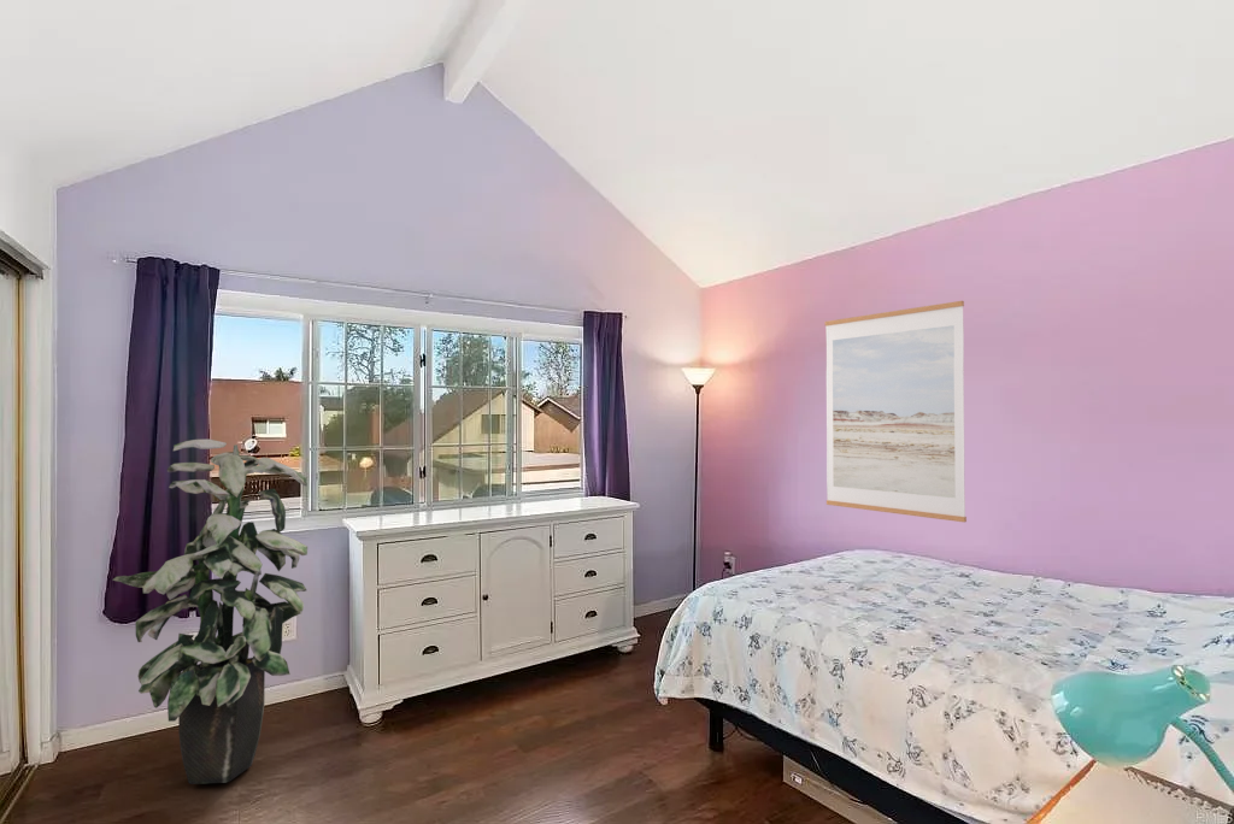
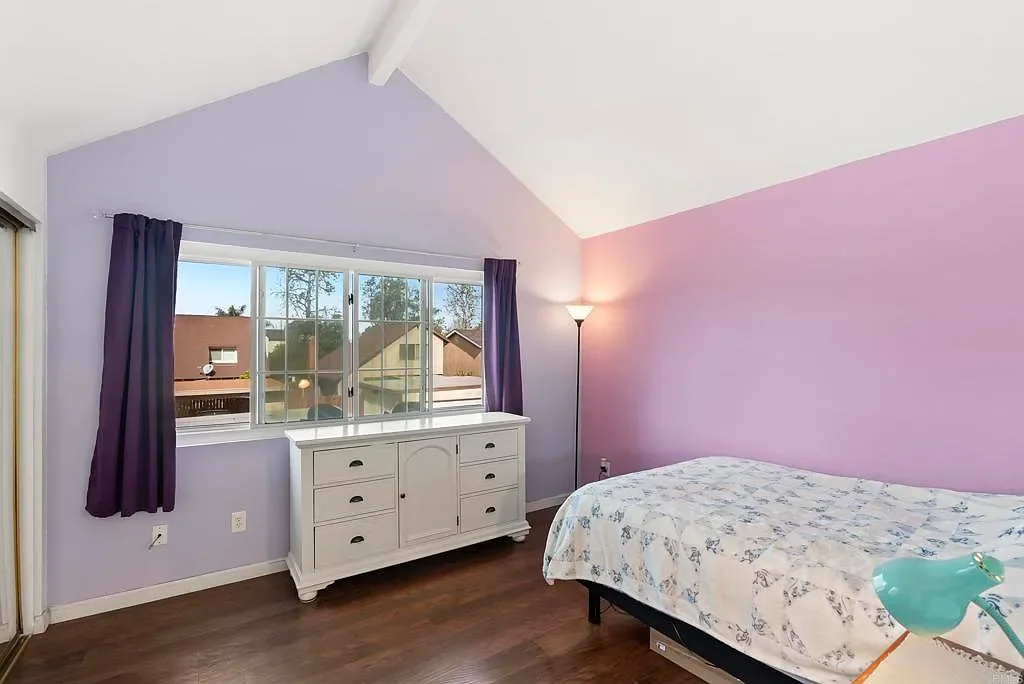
- wall art [823,300,968,523]
- indoor plant [111,439,308,785]
